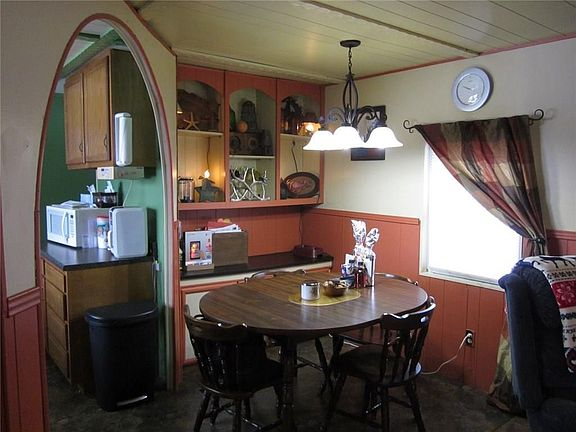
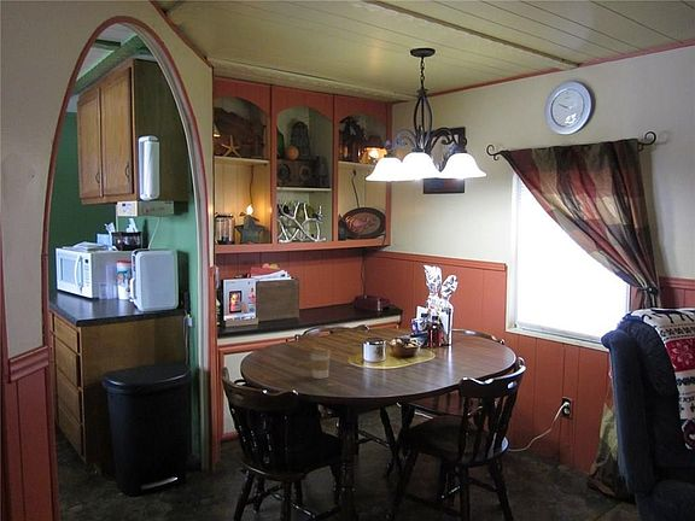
+ coffee cup [309,345,332,380]
